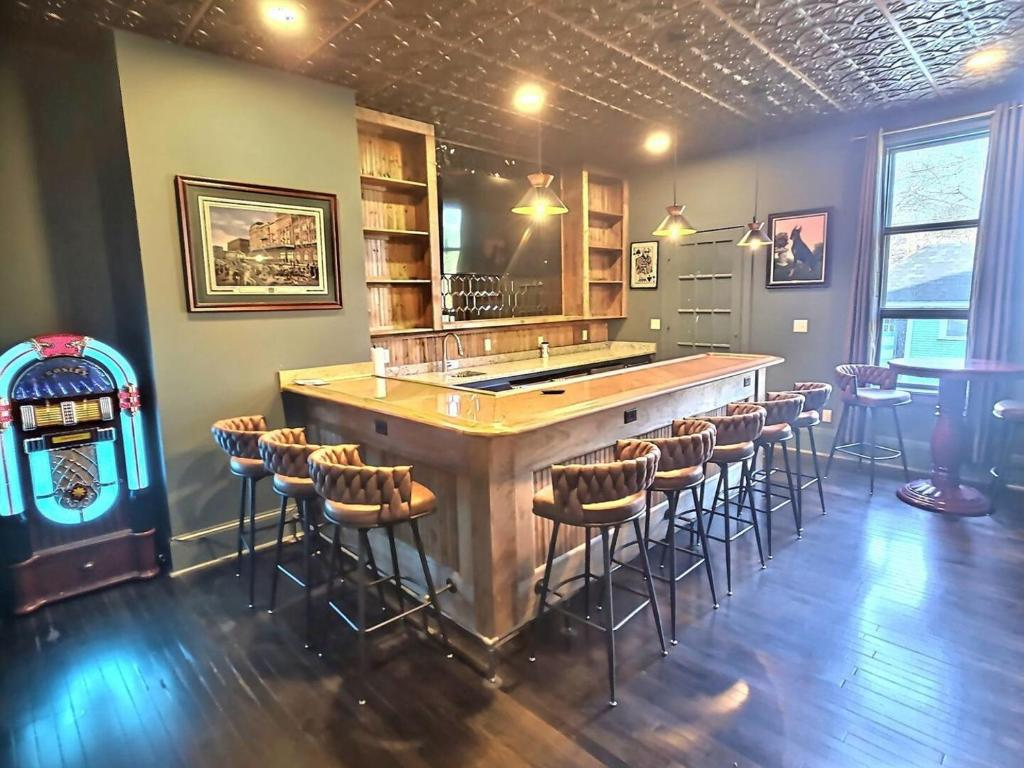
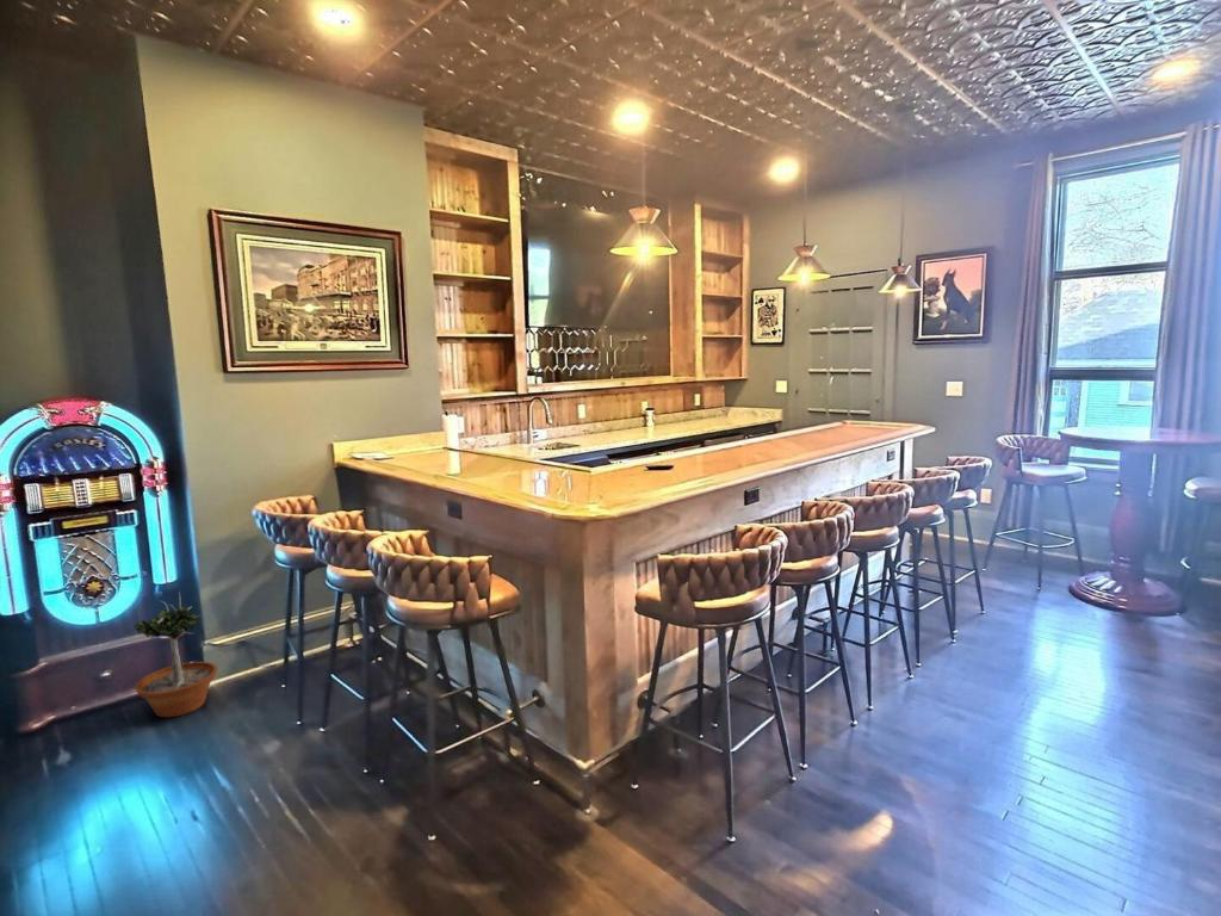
+ potted tree [132,589,218,718]
